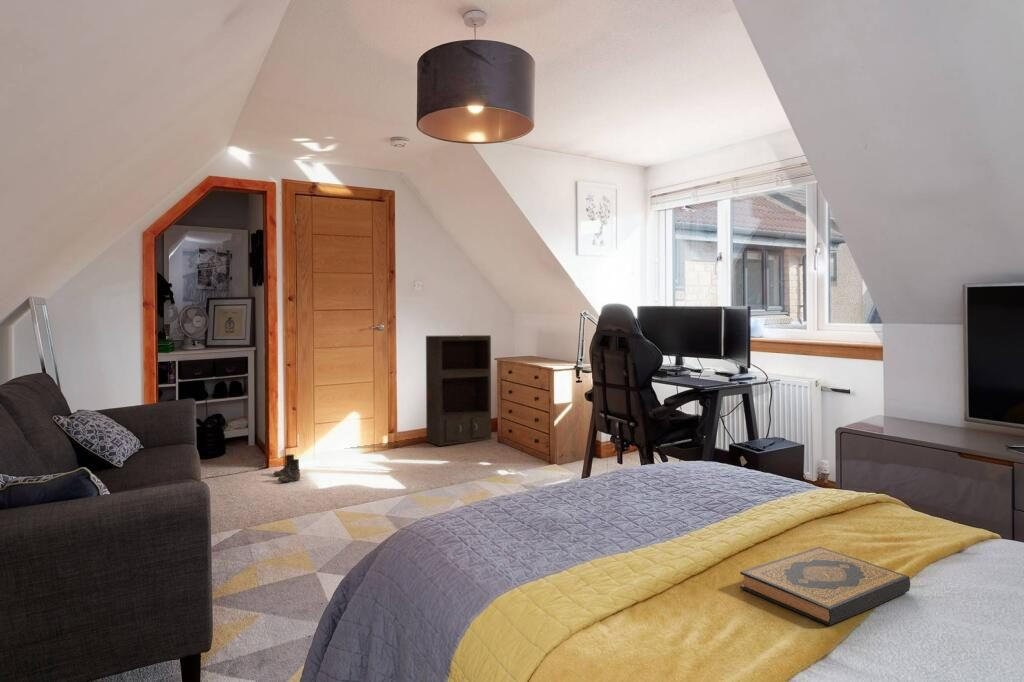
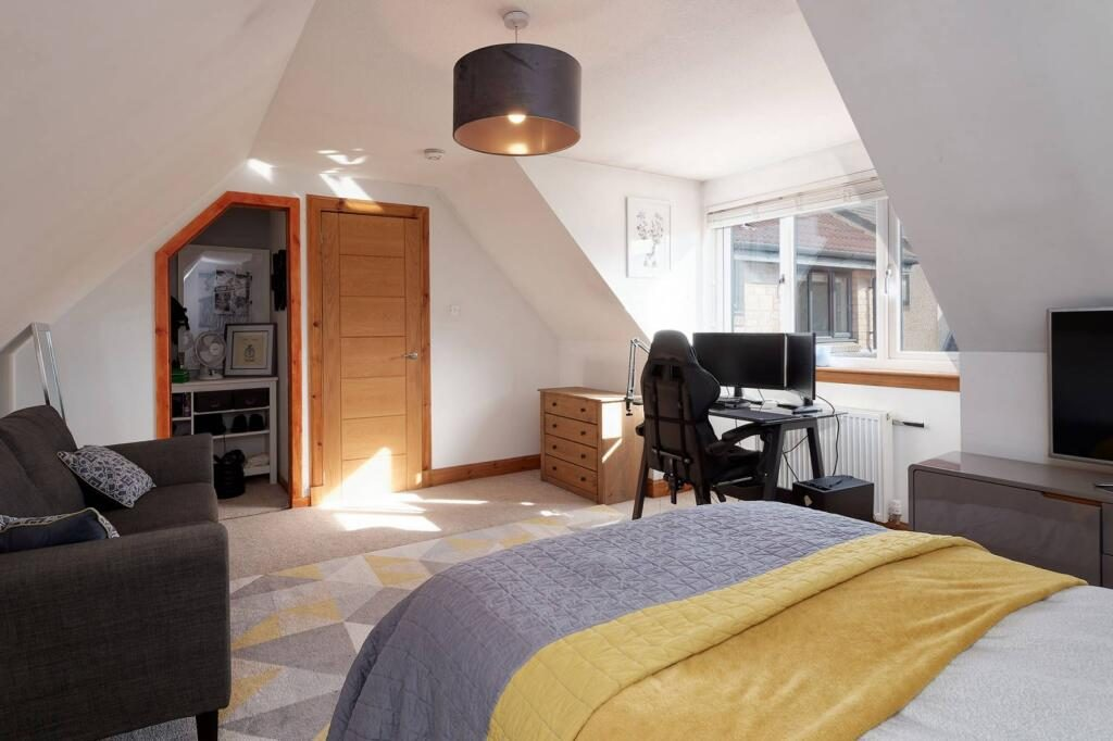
- hardback book [739,546,911,626]
- shelf [425,334,492,447]
- boots [272,453,301,483]
